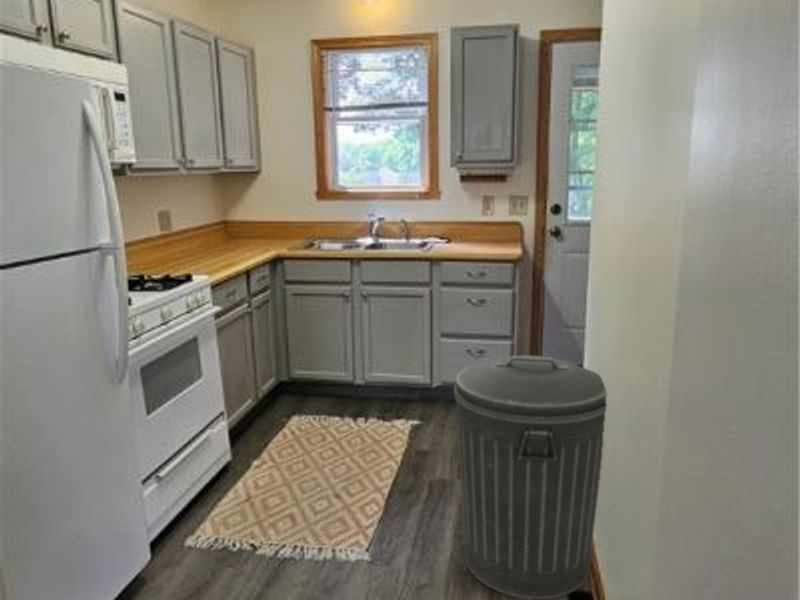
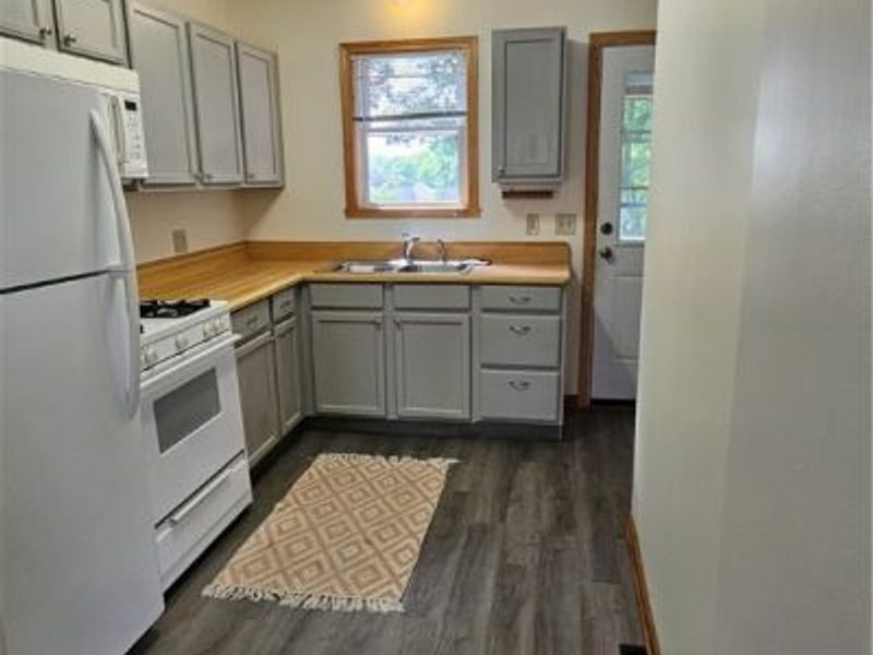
- trash can [453,354,608,600]
